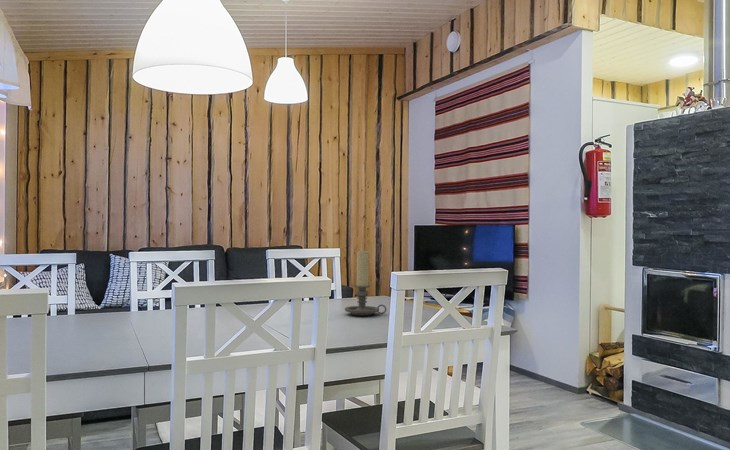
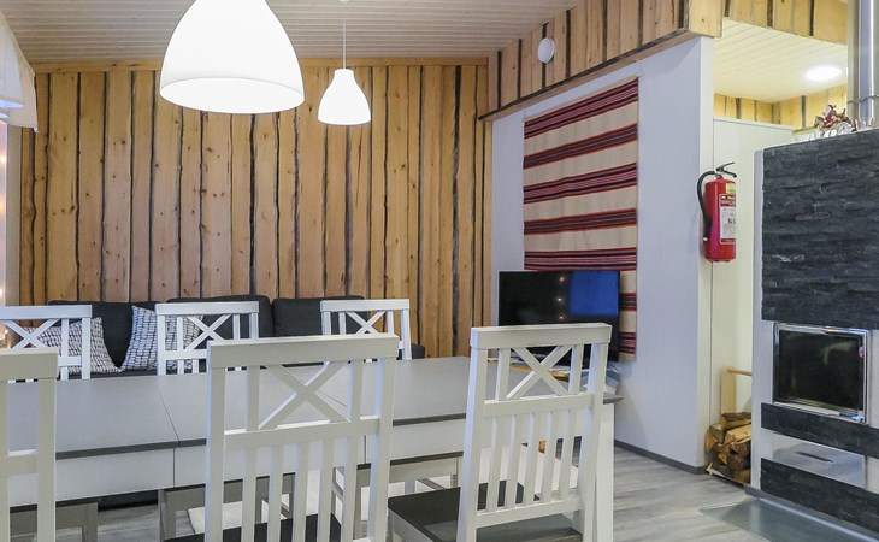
- candle holder [344,250,387,317]
